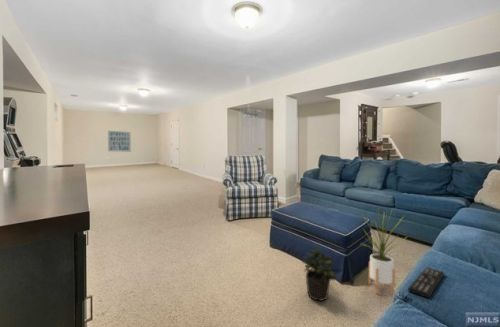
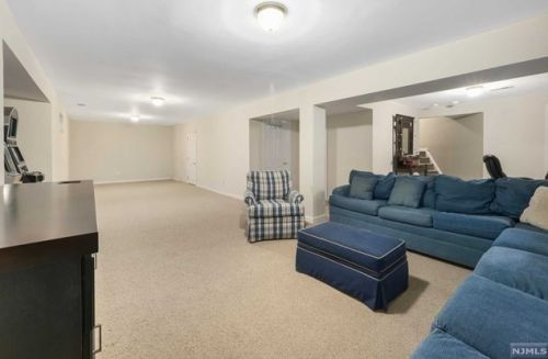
- wall art [107,130,132,153]
- potted plant [301,246,338,302]
- house plant [360,209,409,295]
- remote control [407,266,445,299]
